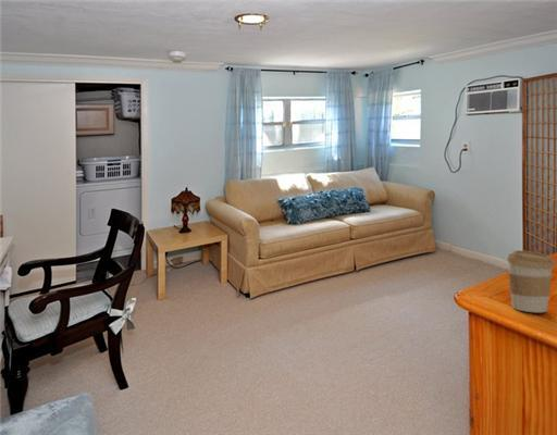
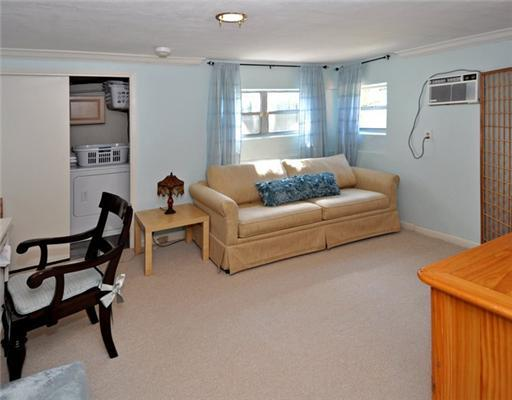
- coffee cup [506,249,556,313]
